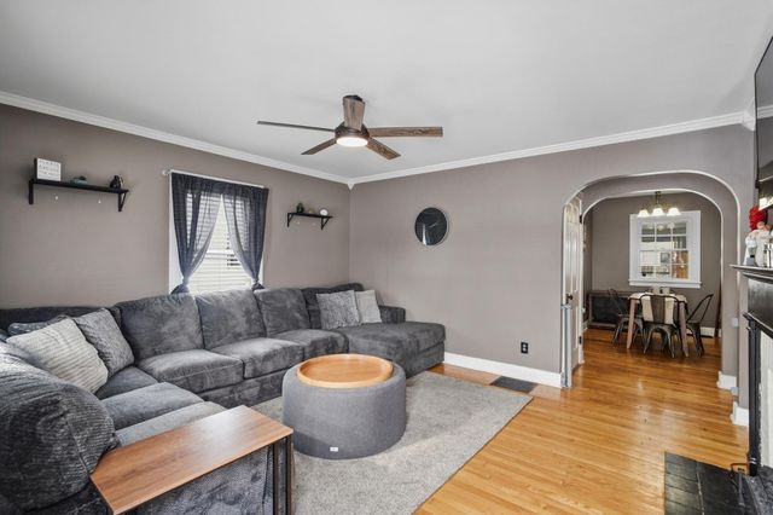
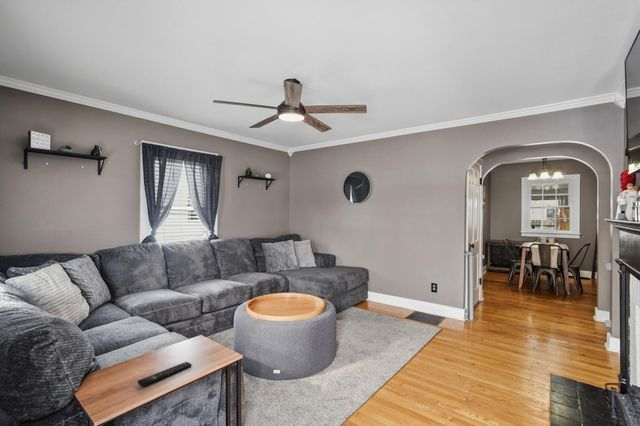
+ remote control [137,361,193,387]
